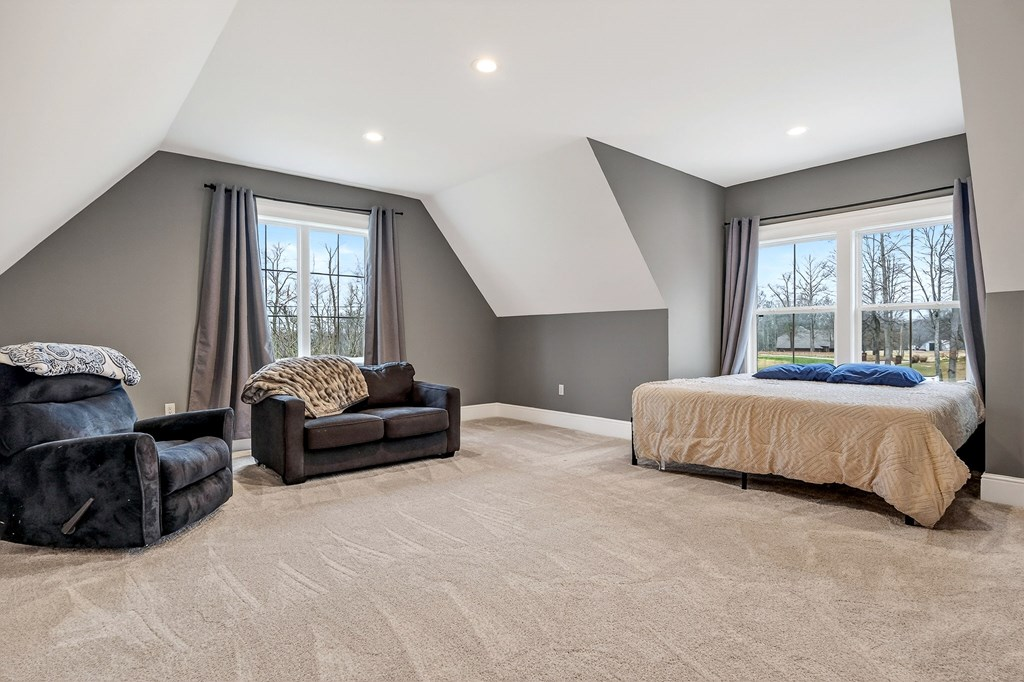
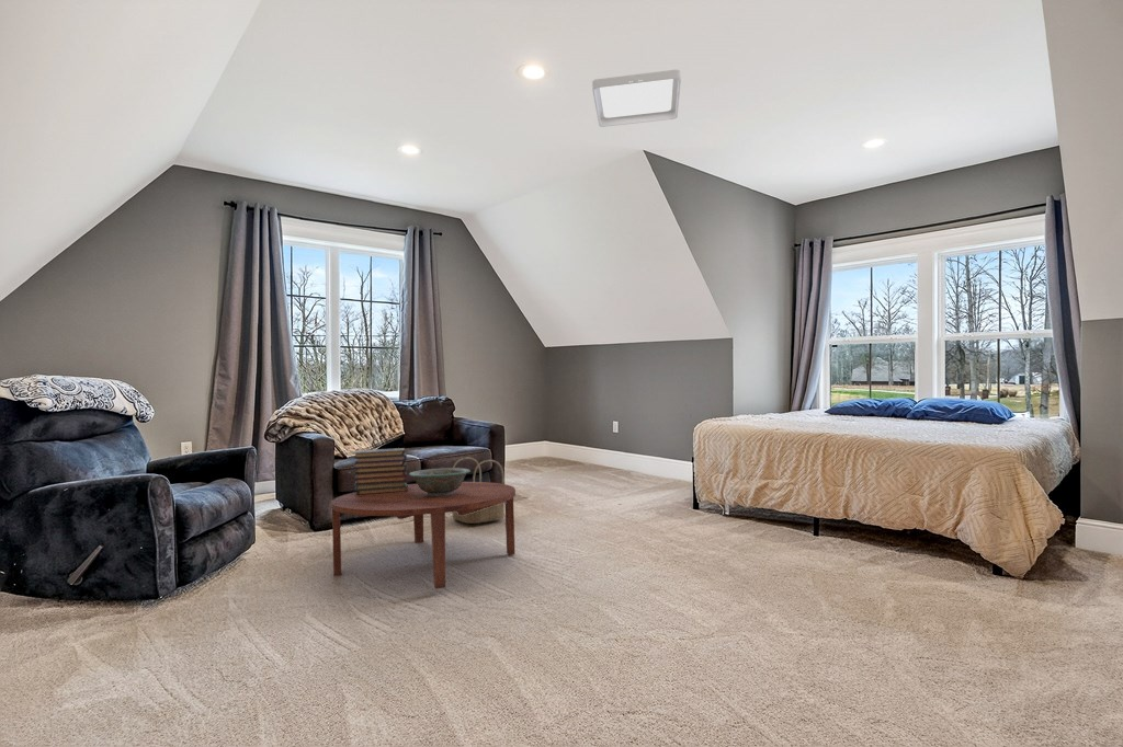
+ decorative bowl [408,467,472,496]
+ ceiling light [591,69,682,128]
+ coffee table [330,481,517,590]
+ book stack [351,447,408,495]
+ basket [452,456,506,525]
